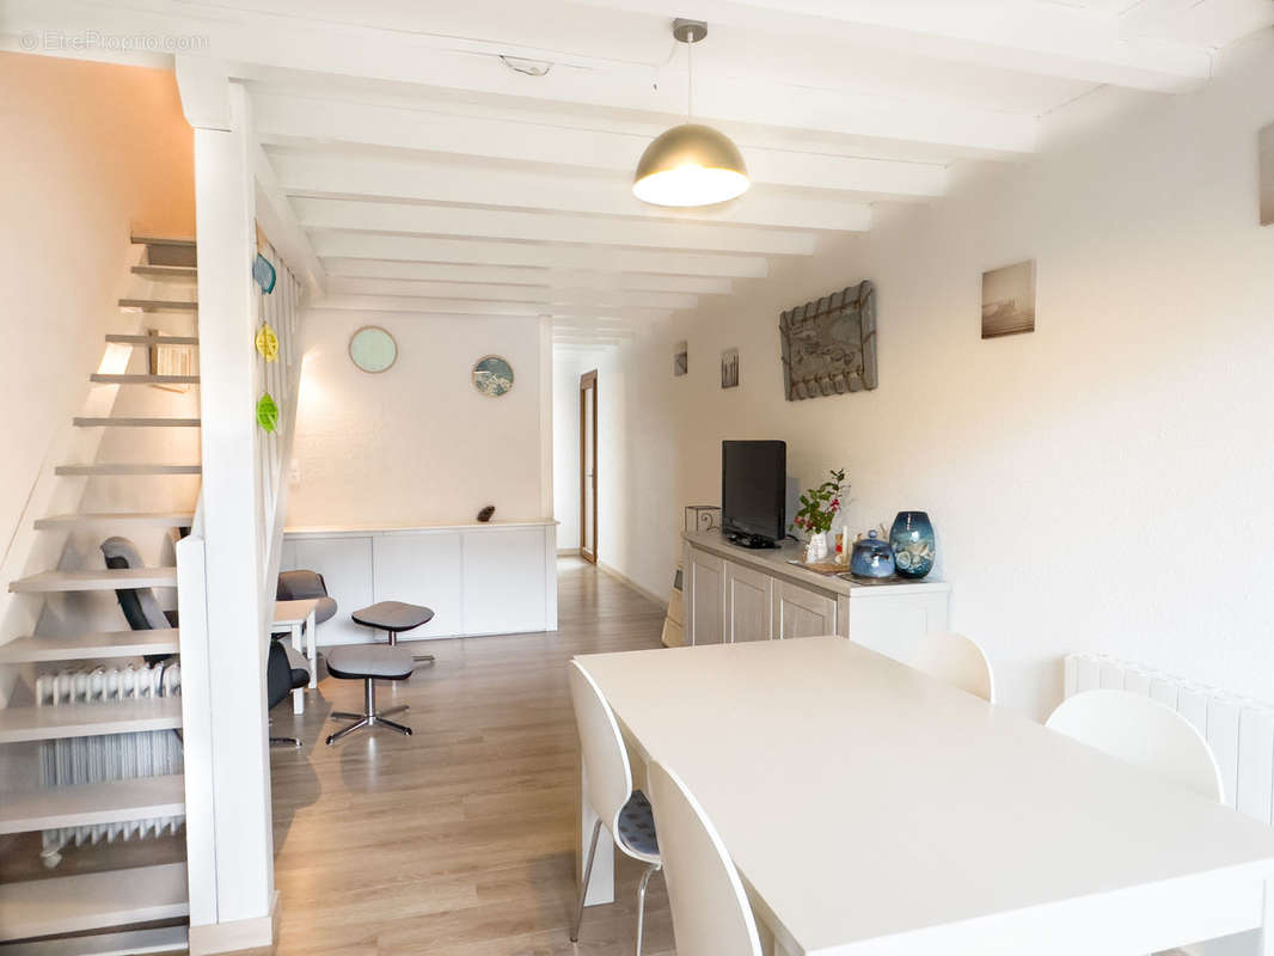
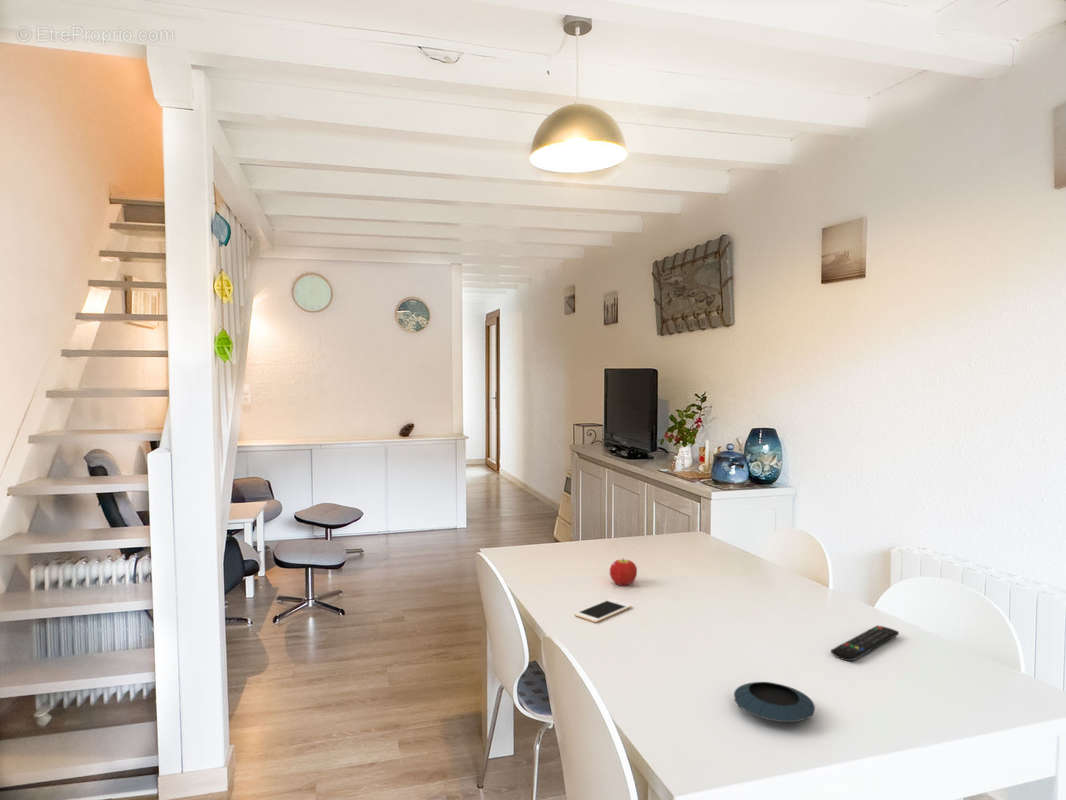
+ cell phone [574,598,632,623]
+ remote control [830,624,900,662]
+ fruit [609,557,638,586]
+ saucer [733,681,816,723]
